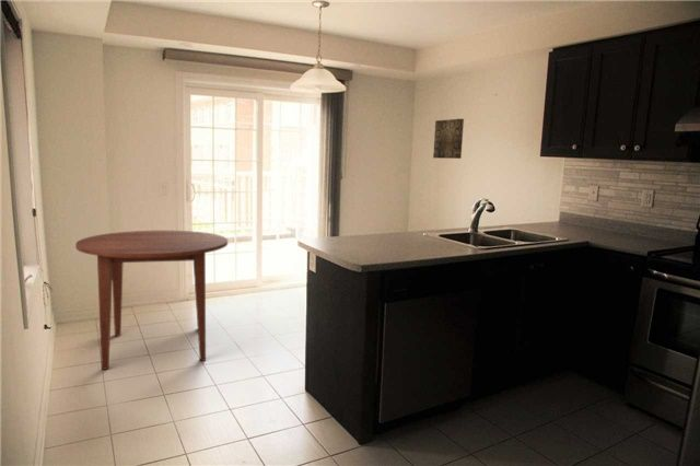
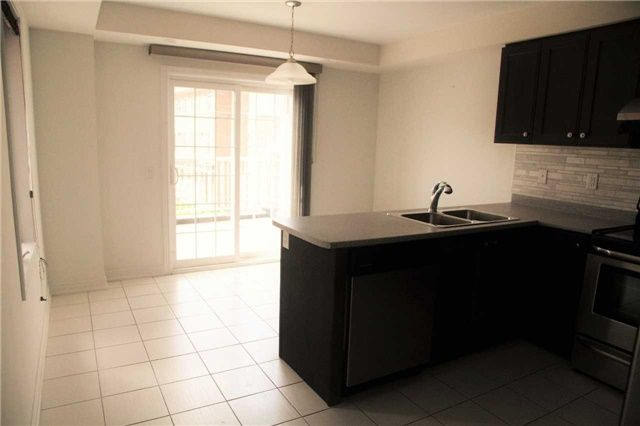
- dining table [74,230,229,371]
- wall art [432,118,465,160]
